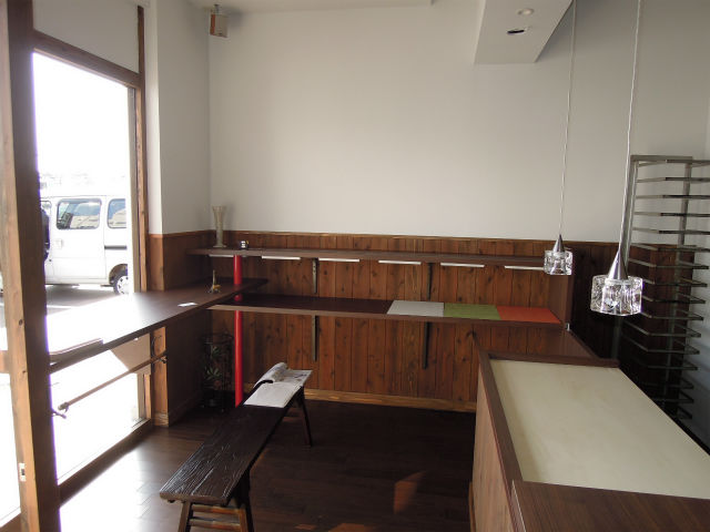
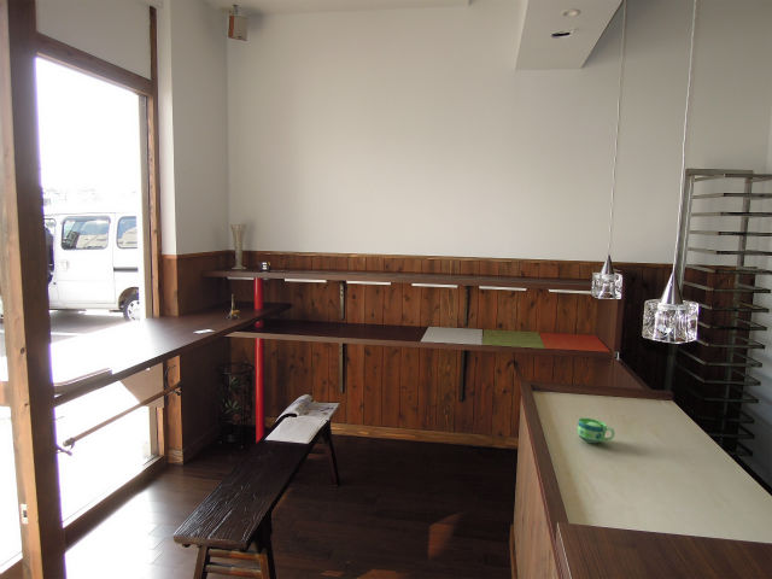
+ cup [577,417,615,444]
